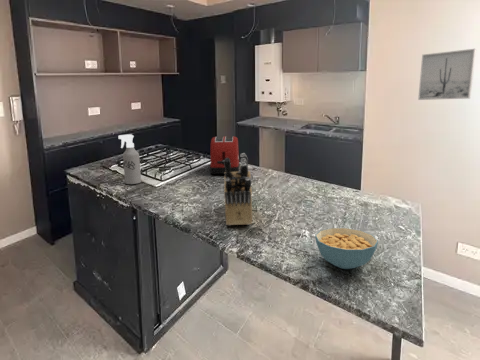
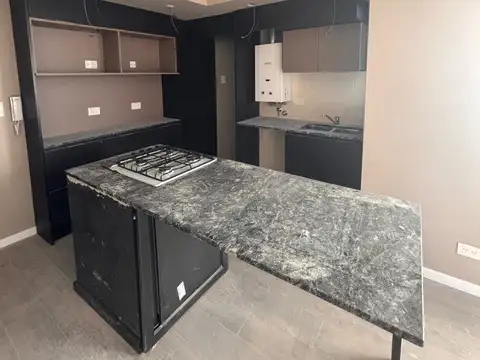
- cereal bowl [314,227,379,270]
- knife block [223,152,253,226]
- wall art [417,48,477,101]
- toaster [209,136,241,175]
- spray bottle [118,133,142,185]
